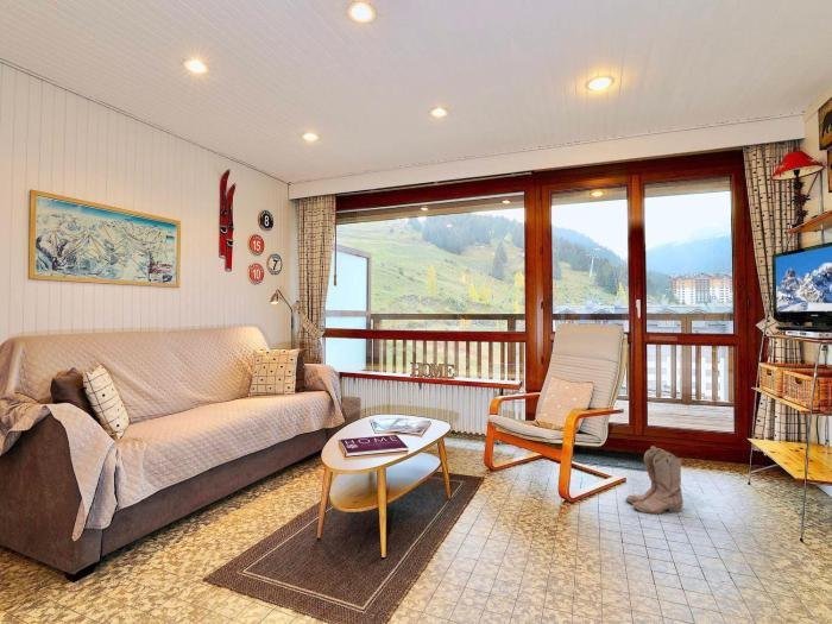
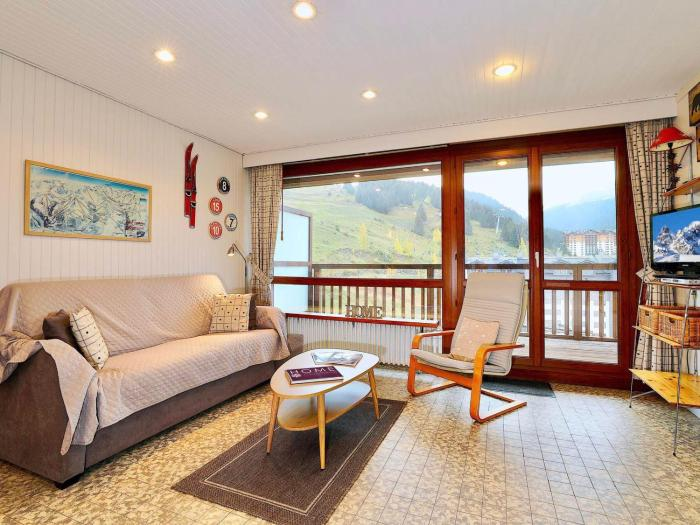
- boots [624,445,685,515]
